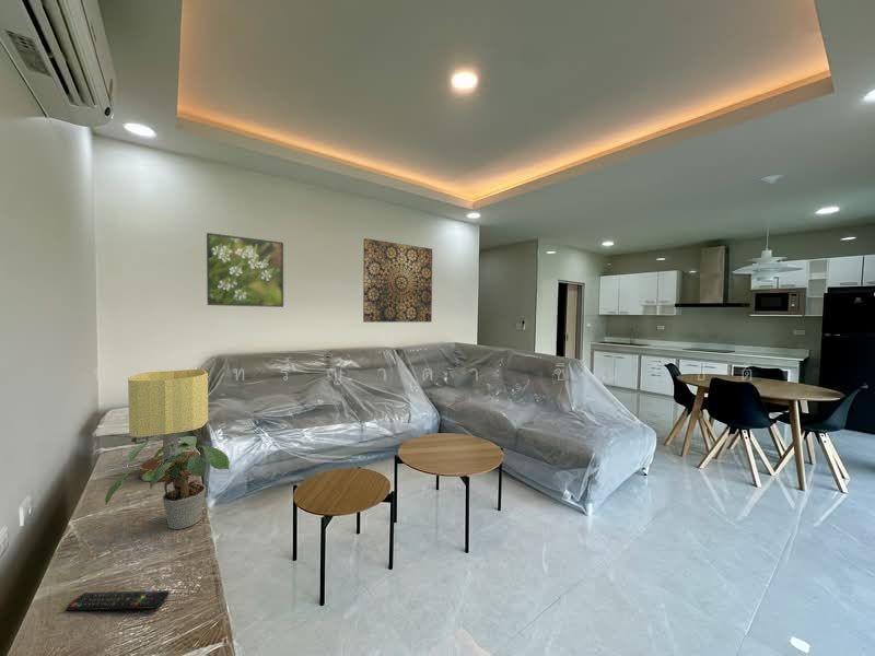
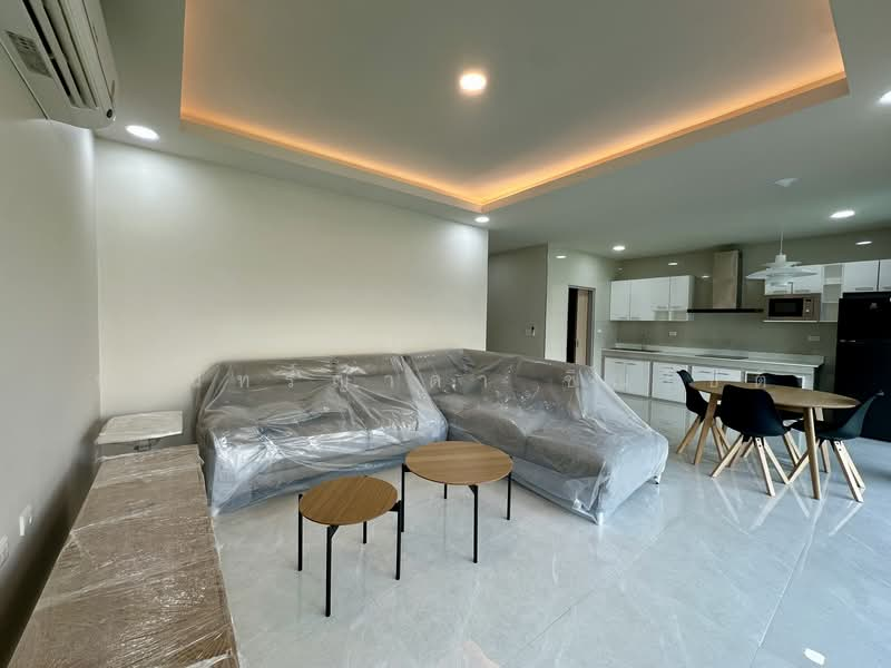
- remote control [65,589,171,612]
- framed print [206,232,284,308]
- potted plant [104,435,231,530]
- wall art [362,237,433,324]
- table lamp [127,368,209,482]
